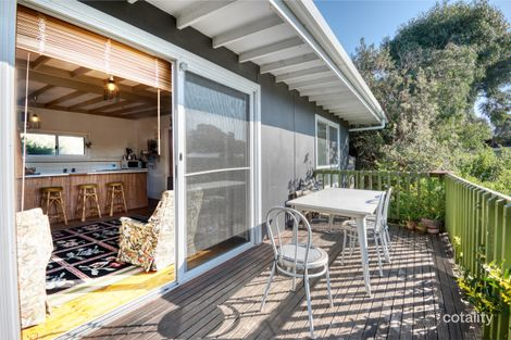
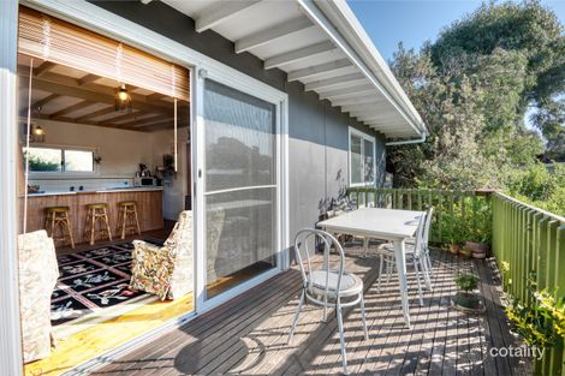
+ potted plant [445,271,487,316]
